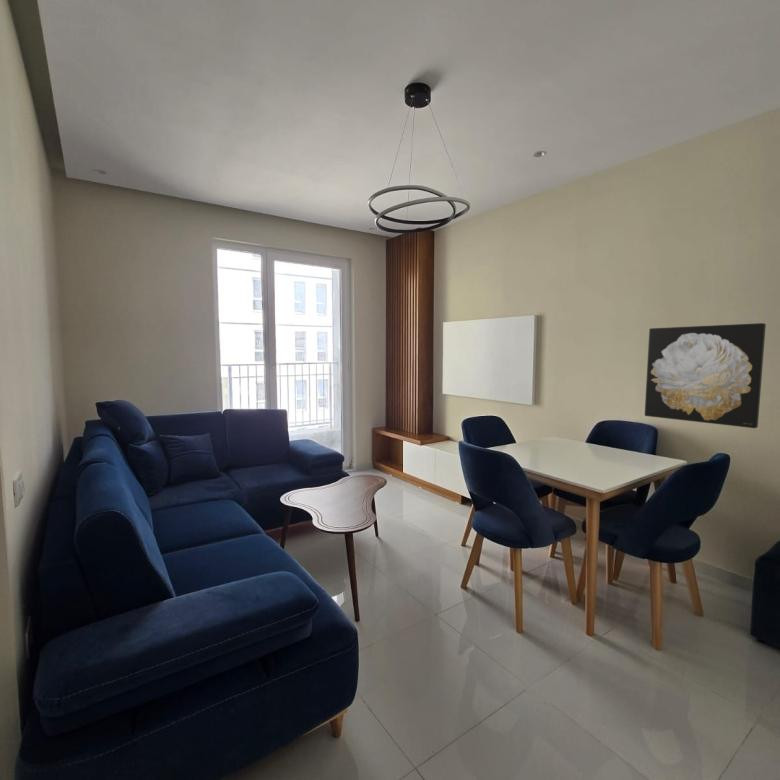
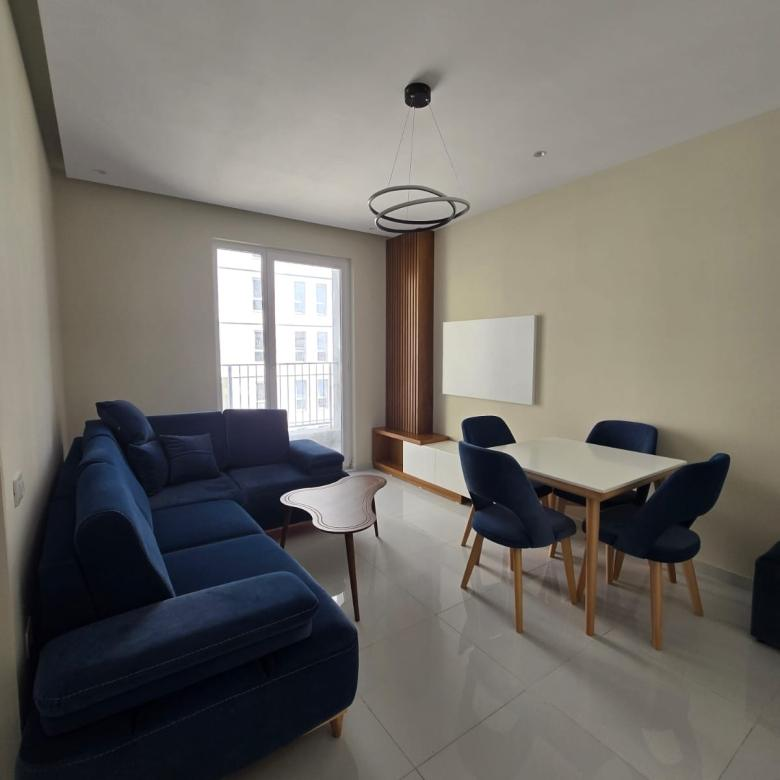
- wall art [644,322,767,429]
